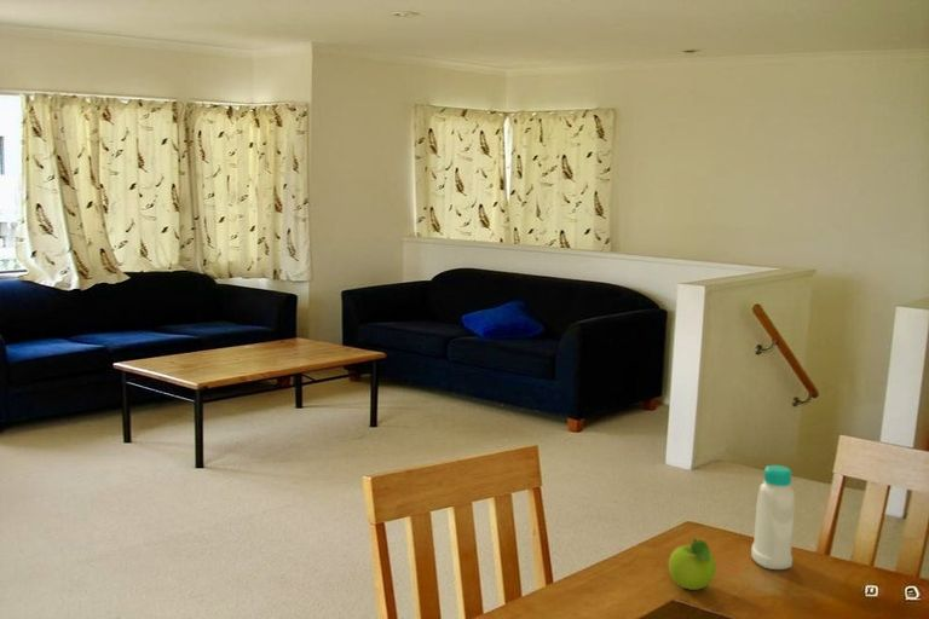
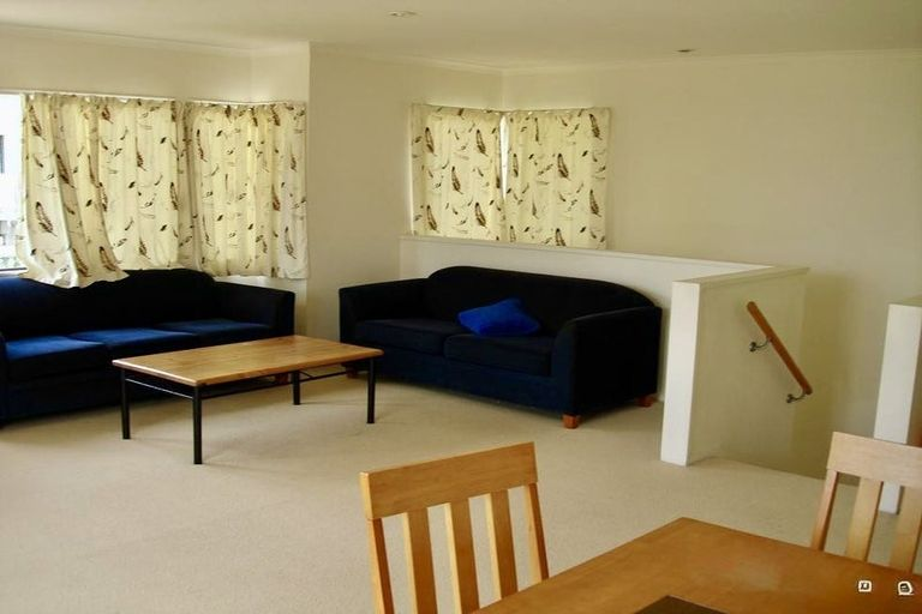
- bottle [750,464,796,571]
- fruit [668,537,717,591]
